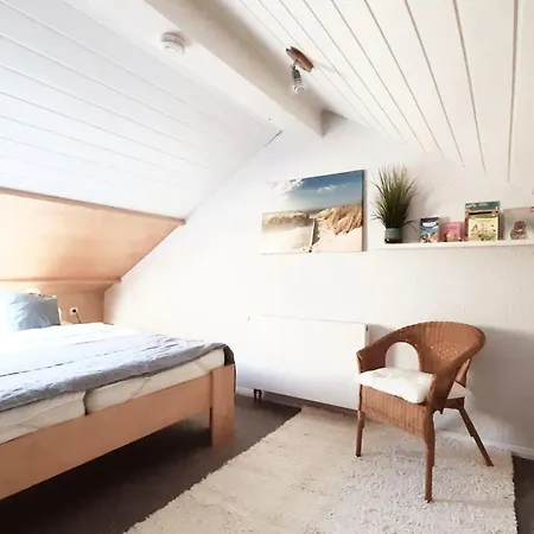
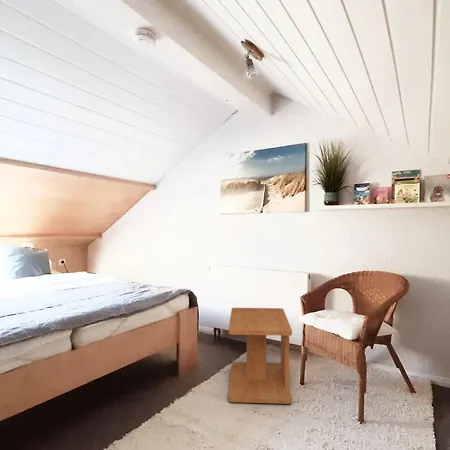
+ side table [227,307,293,405]
